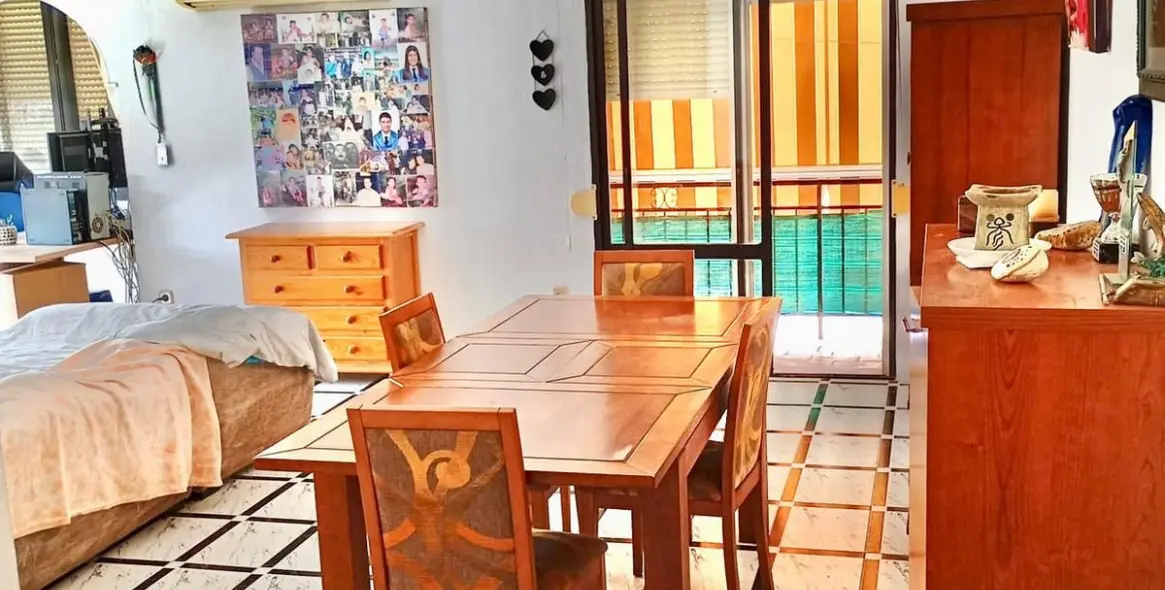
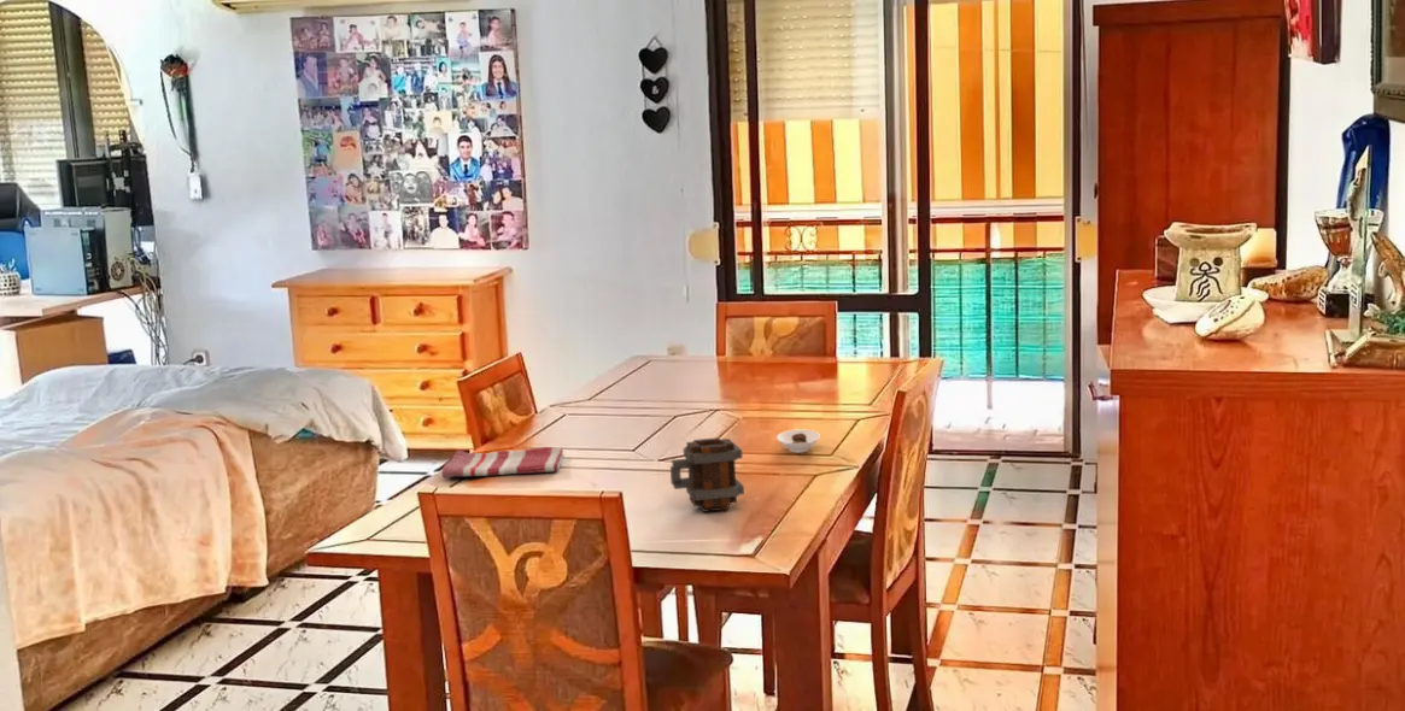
+ saucer [775,428,821,454]
+ dish towel [440,446,566,478]
+ mug [669,436,745,513]
